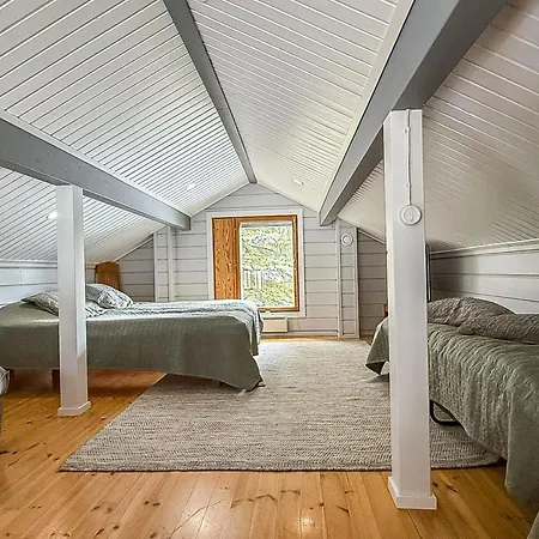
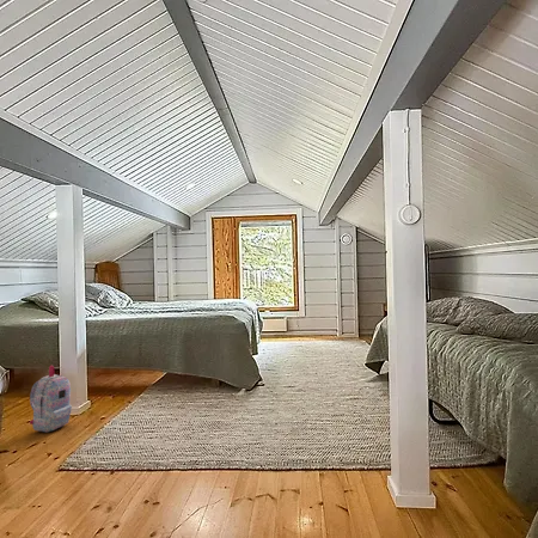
+ backpack [29,365,73,433]
